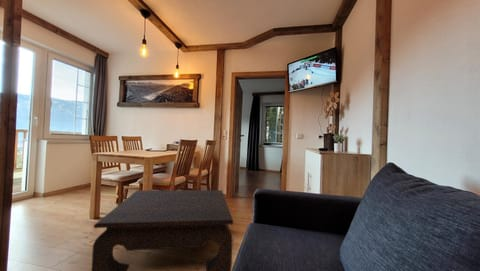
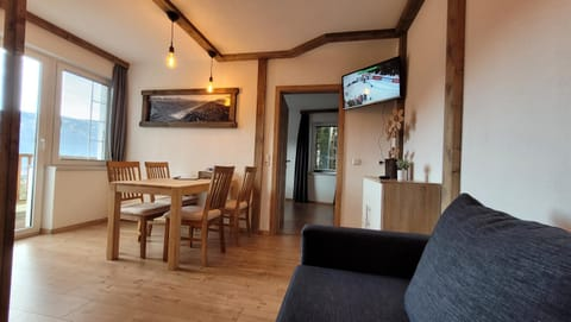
- coffee table [91,189,234,271]
